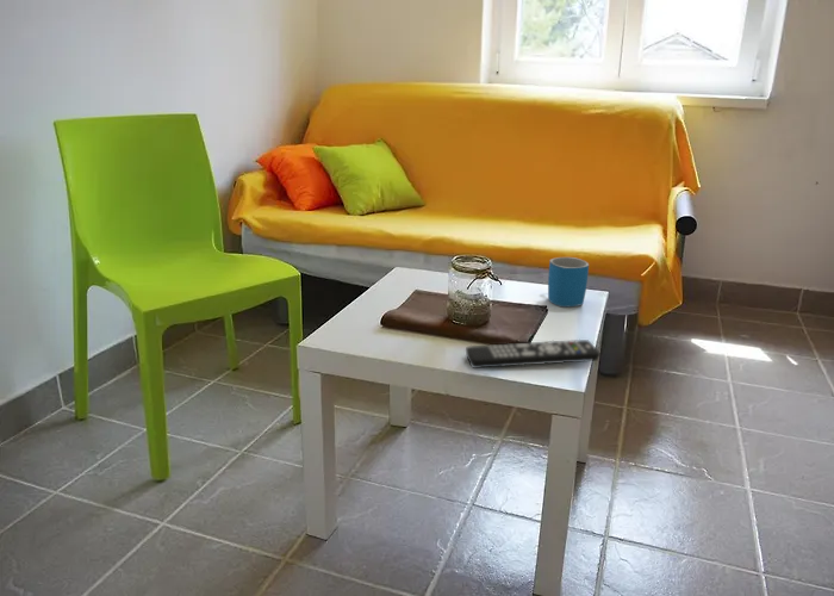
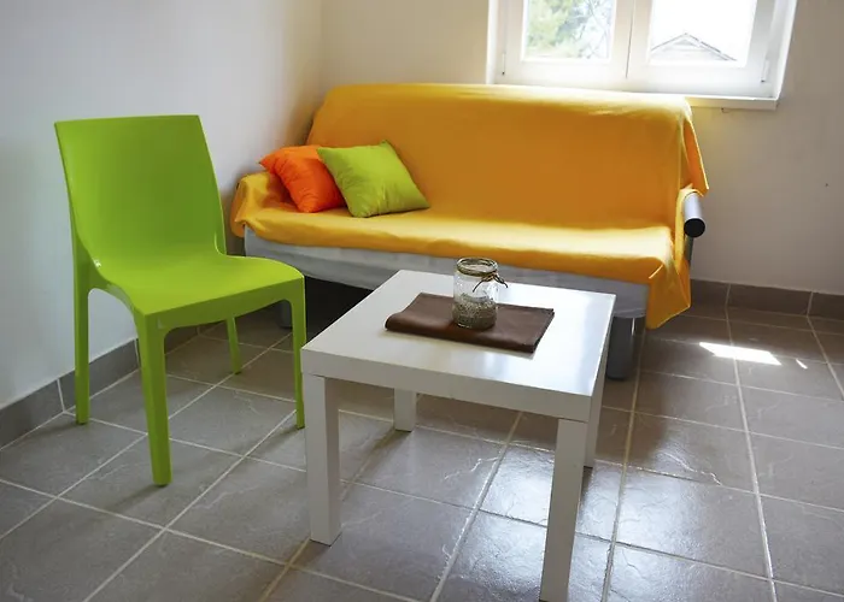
- mug [547,256,590,308]
- remote control [465,339,602,370]
